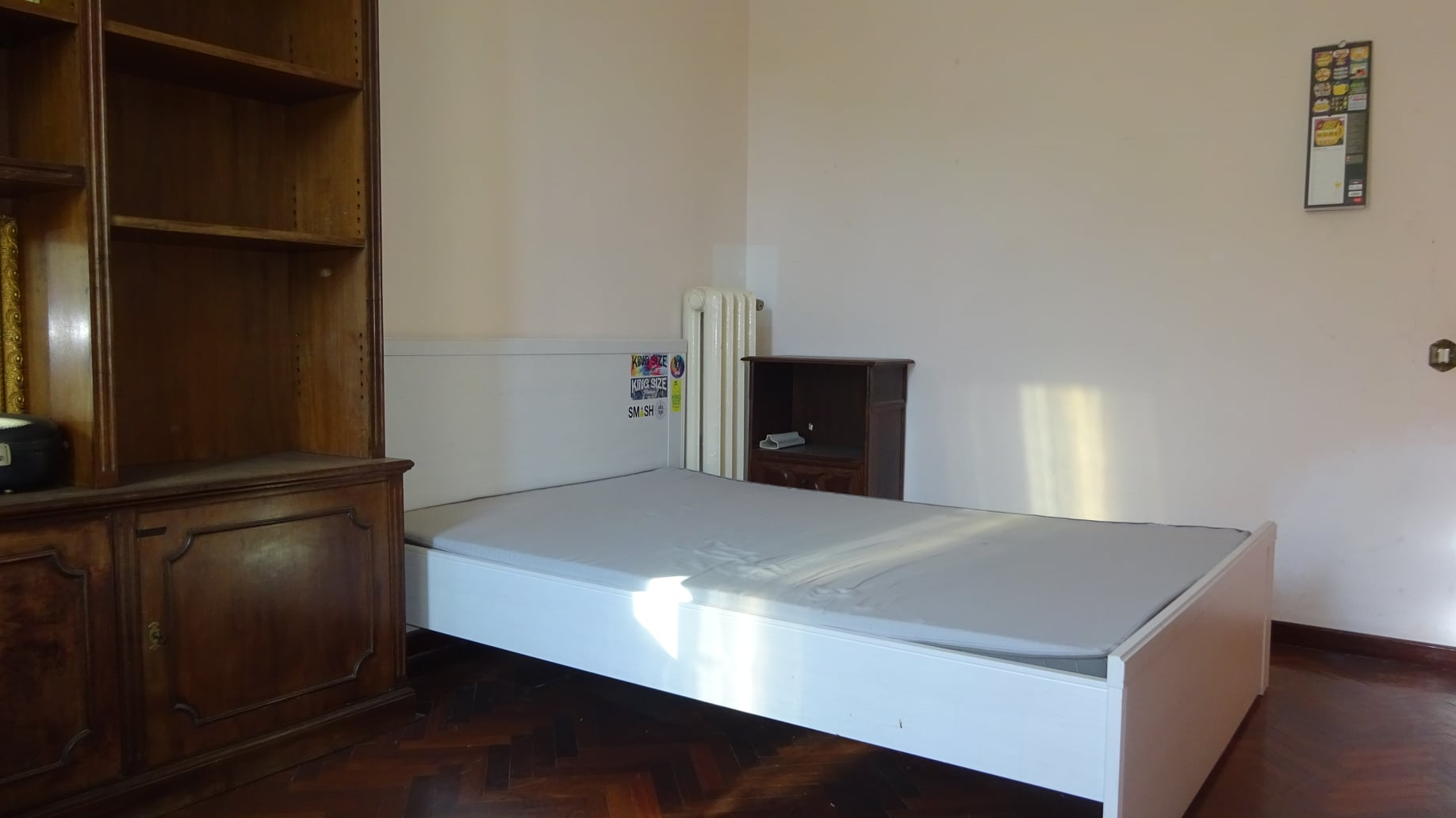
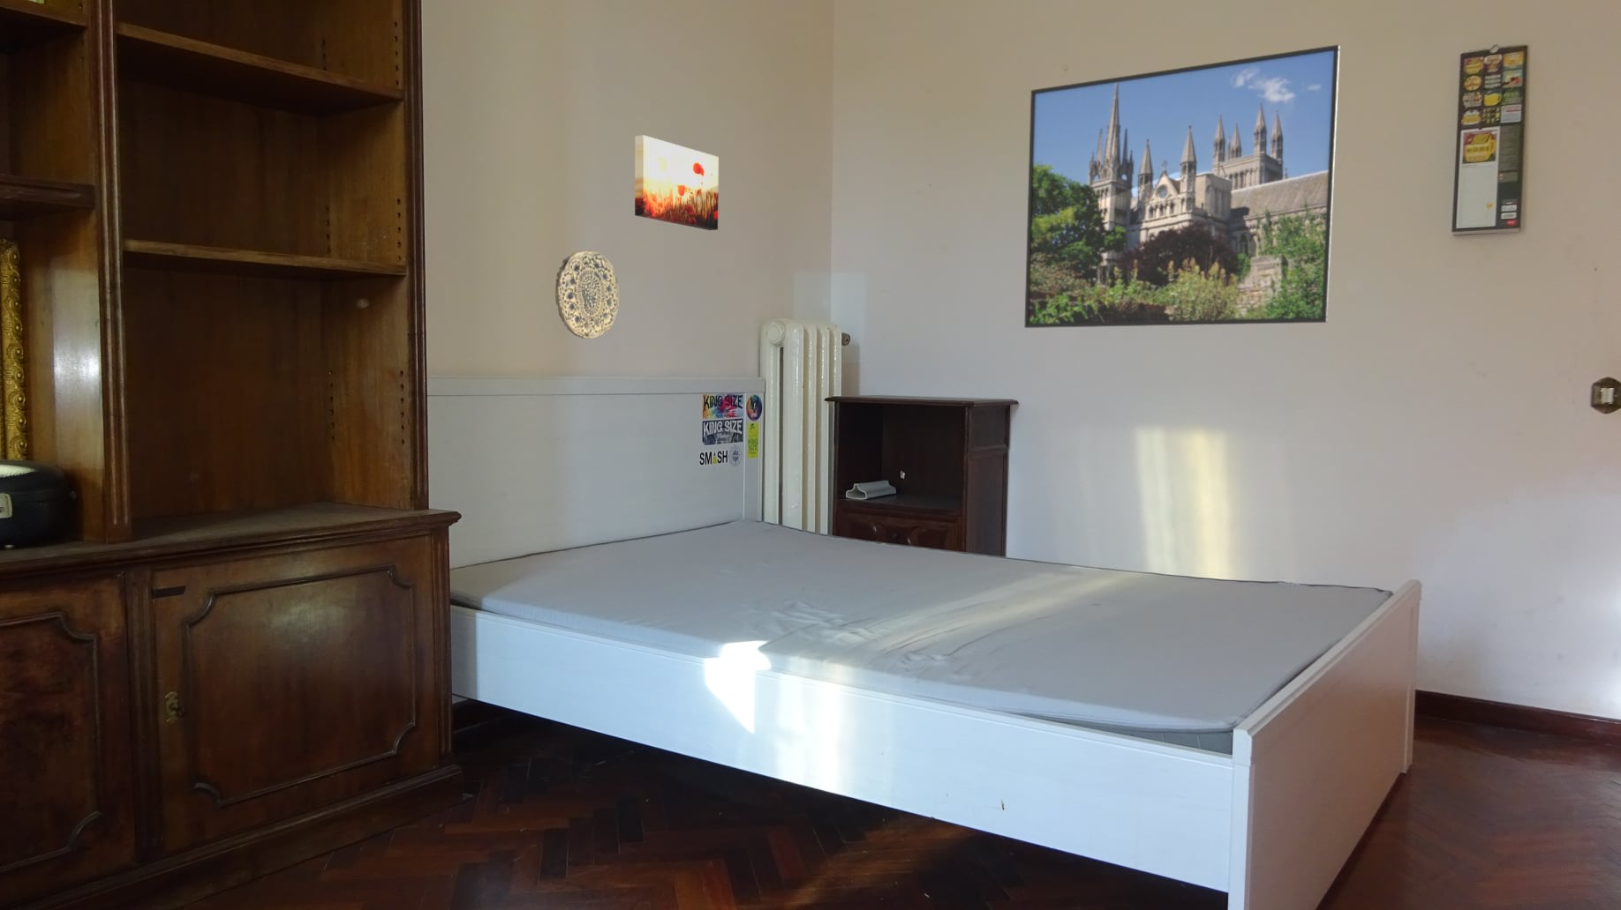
+ wall art [633,133,719,231]
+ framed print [1023,44,1342,329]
+ decorative plate [554,249,620,339]
